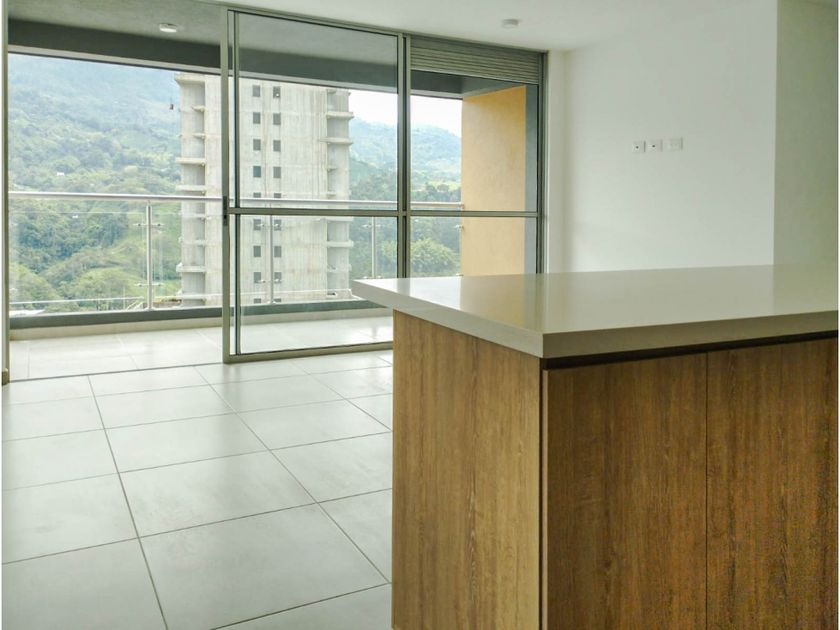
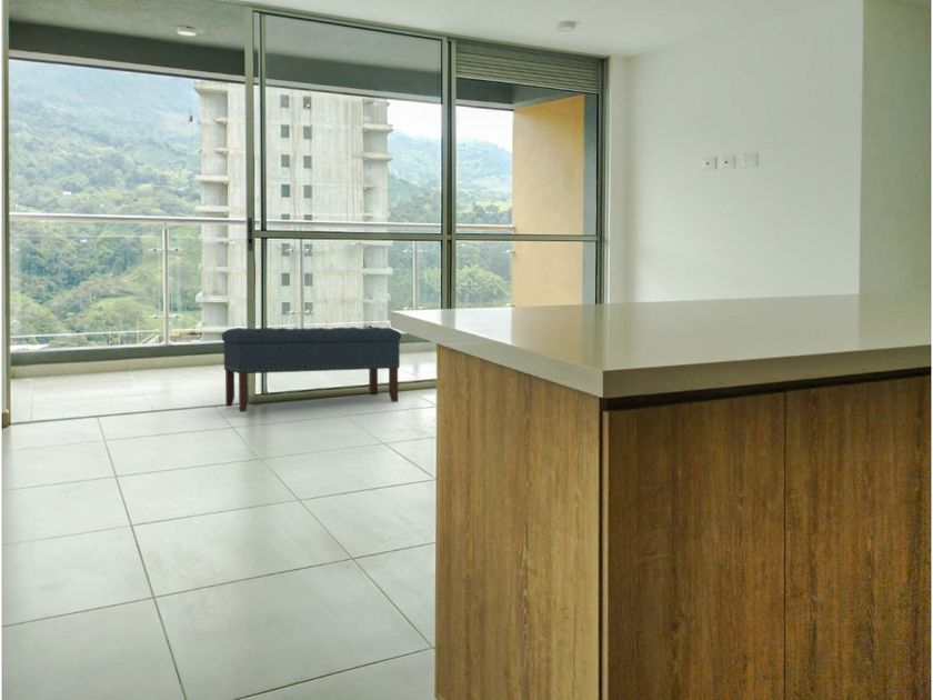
+ bench [221,326,402,413]
